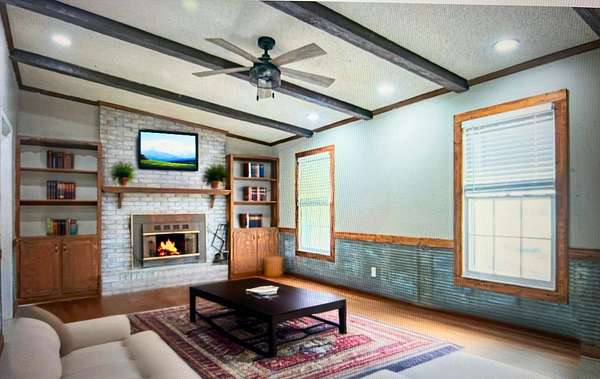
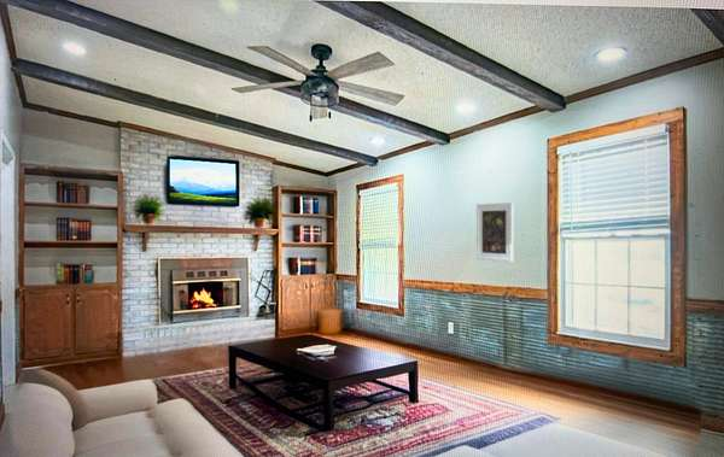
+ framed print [475,201,514,263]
